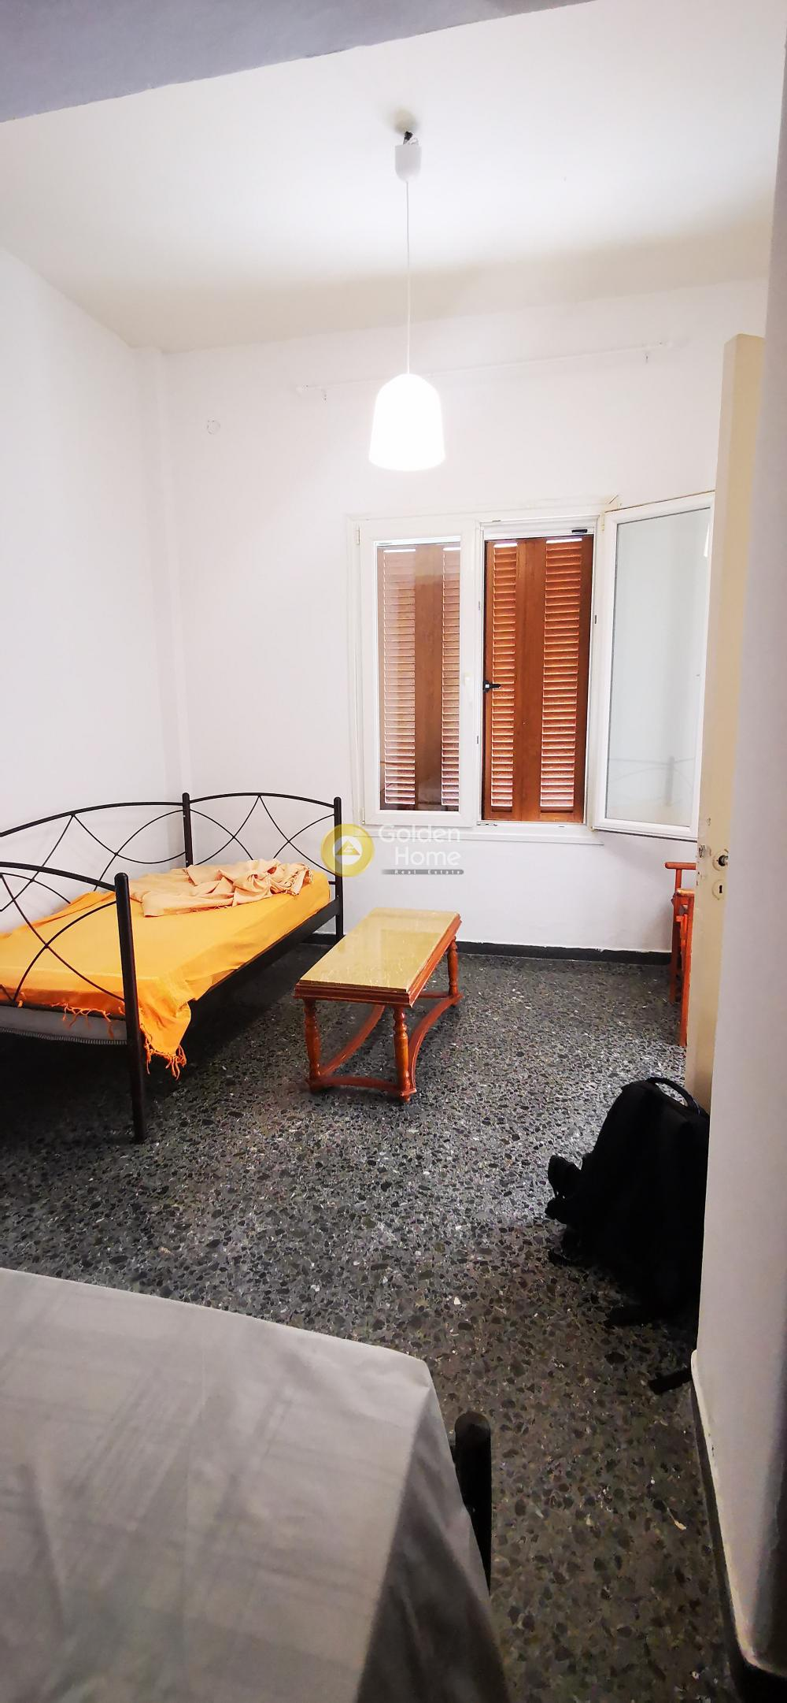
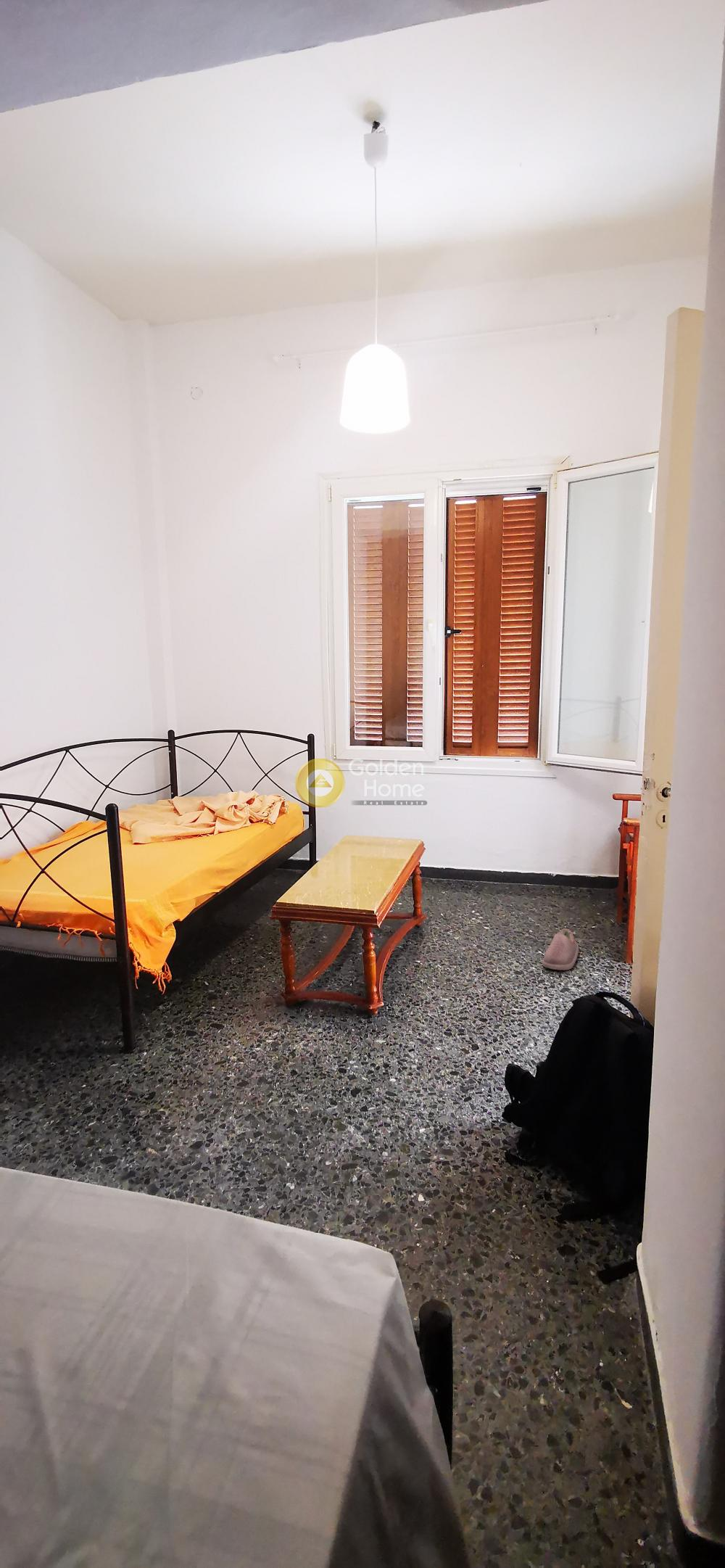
+ shoe [542,928,579,971]
